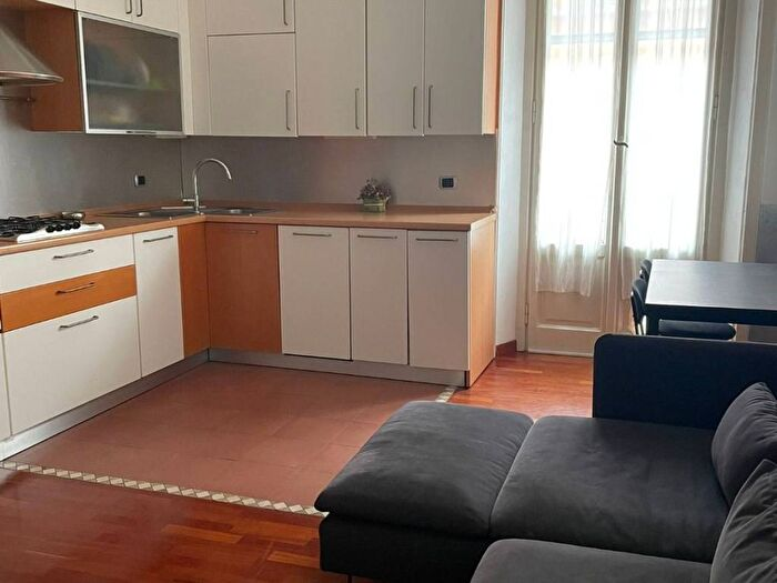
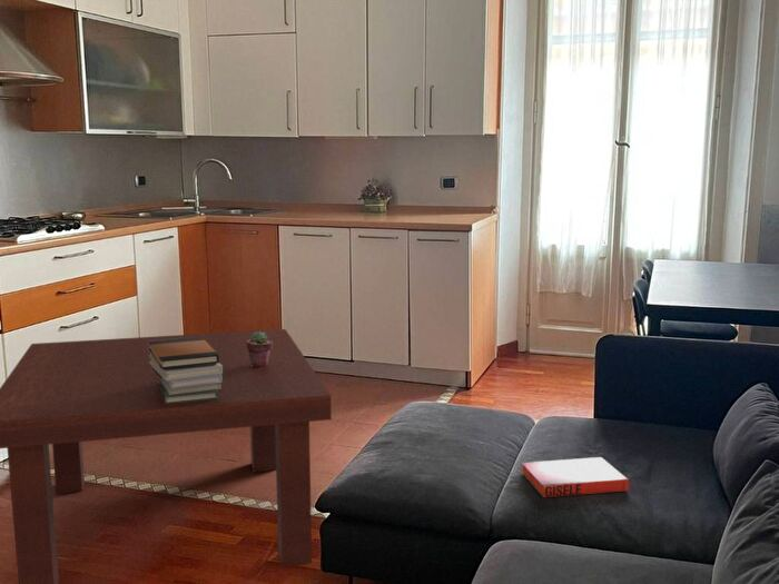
+ coffee table [0,328,333,584]
+ potted succulent [247,331,273,367]
+ book stack [148,337,223,404]
+ hardback book [521,456,630,498]
